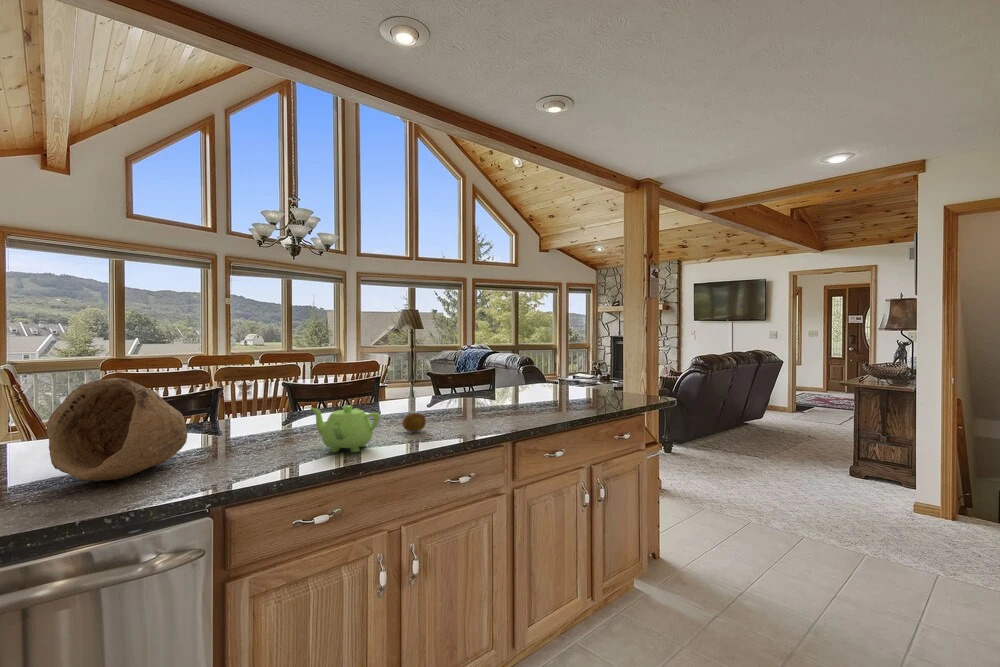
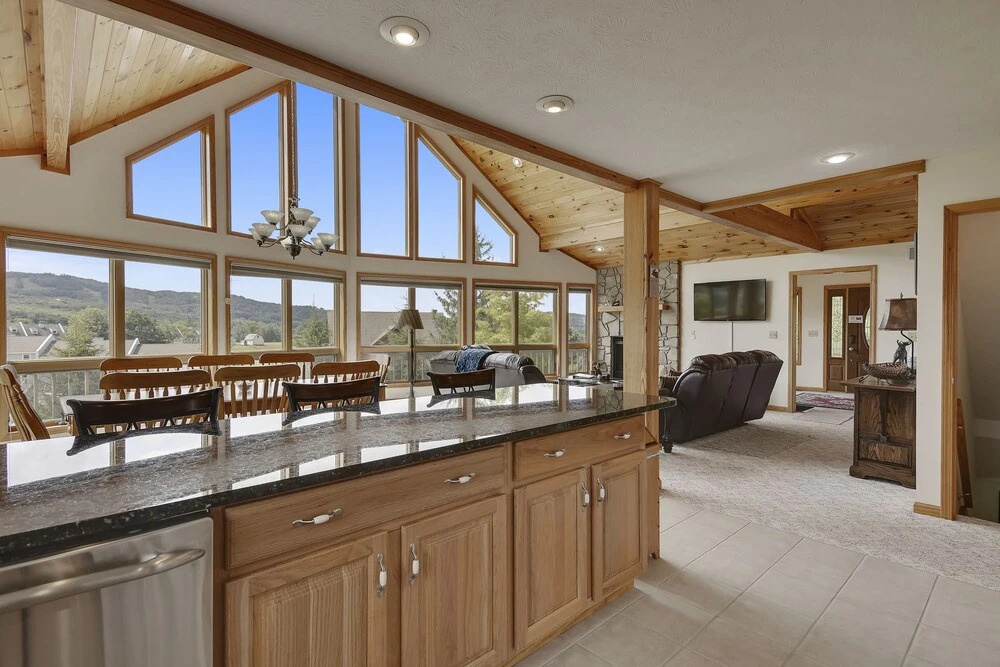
- bowl [46,377,188,482]
- fruit [402,412,427,433]
- teapot [309,404,381,453]
